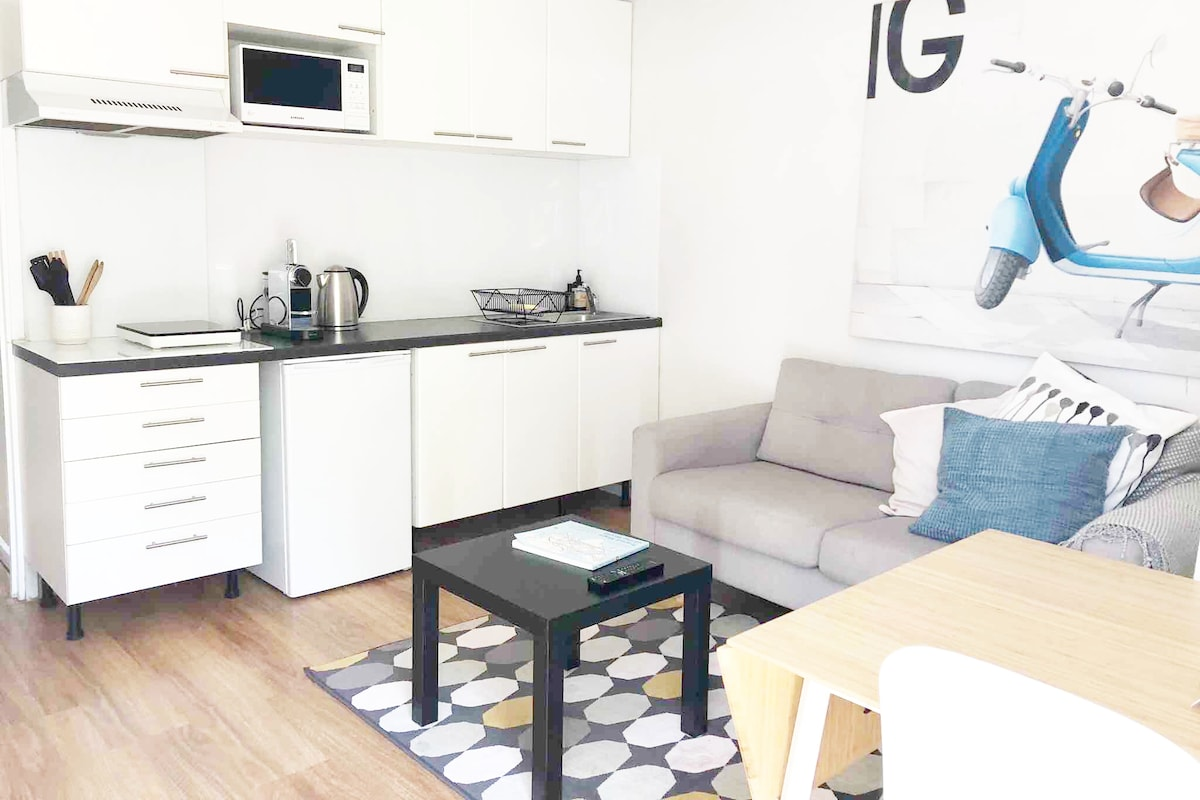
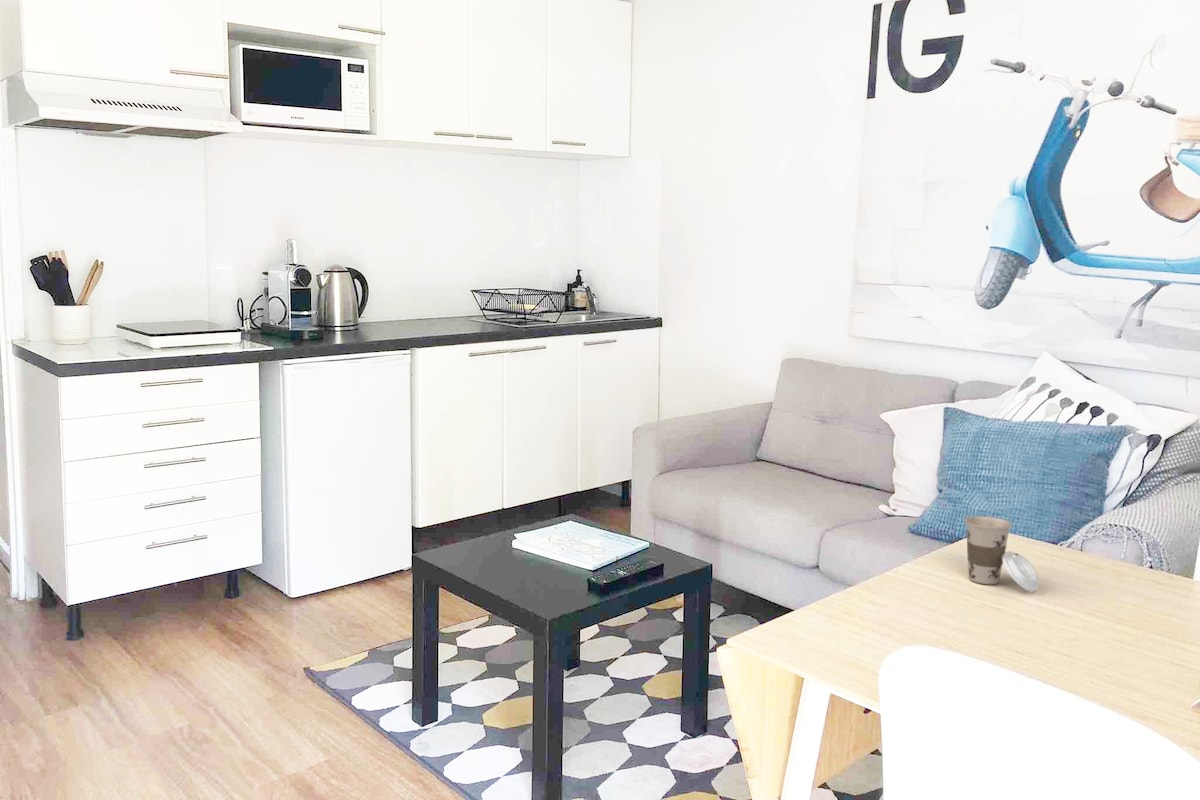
+ cup [963,515,1040,593]
